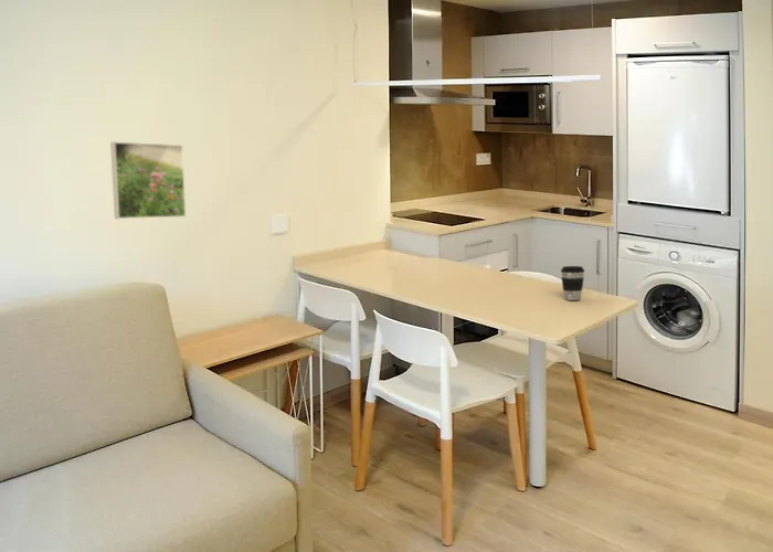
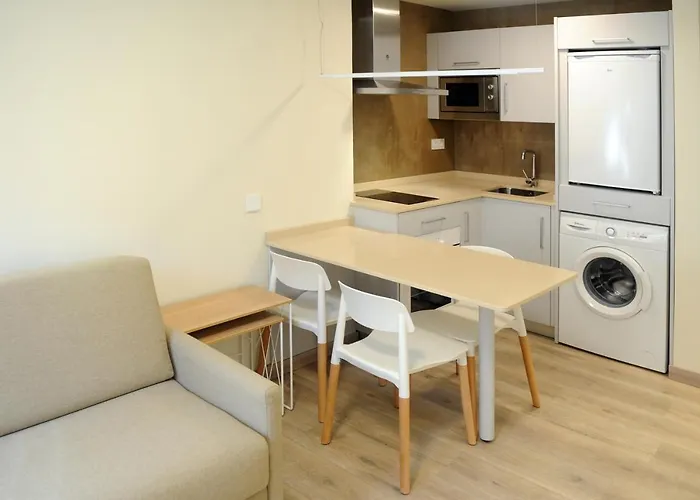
- coffee cup [560,265,585,301]
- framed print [109,140,187,220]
